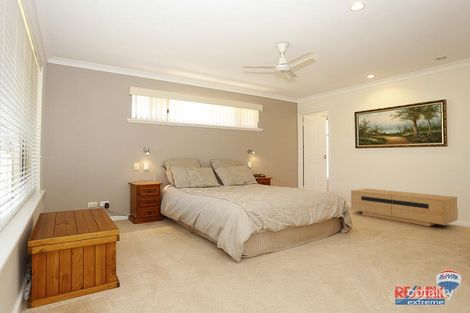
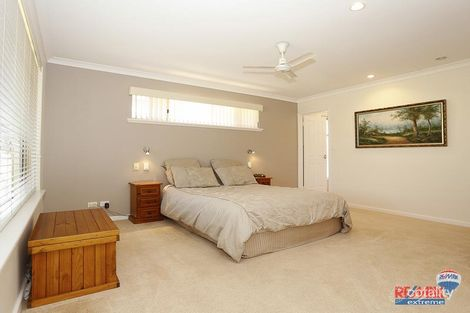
- media console [350,188,459,227]
